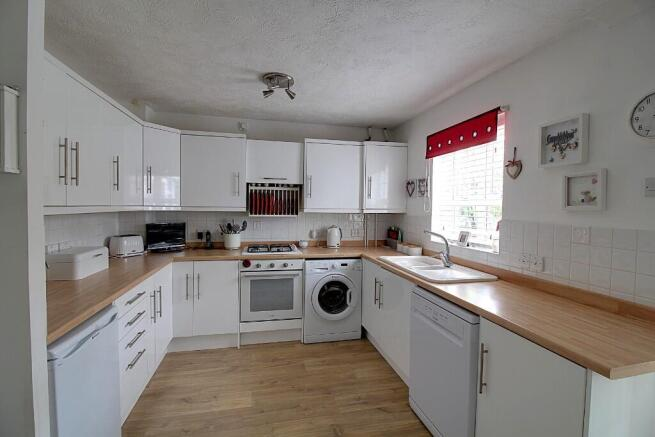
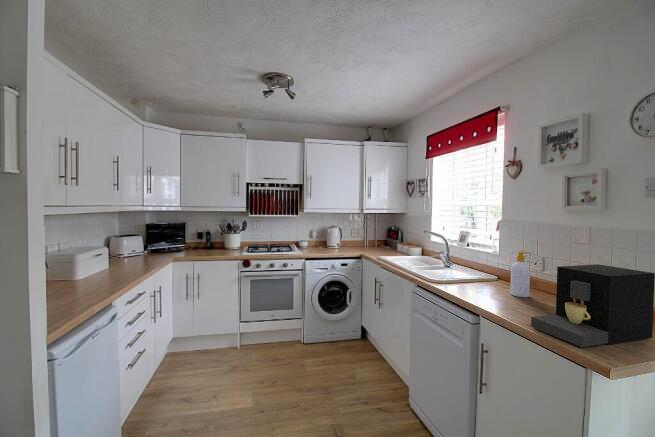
+ coffee maker [530,263,655,348]
+ soap bottle [509,250,533,298]
